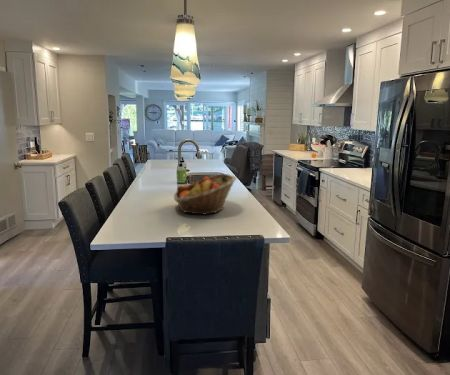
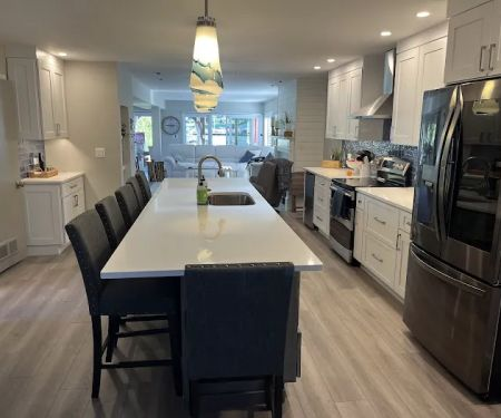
- fruit basket [173,173,237,216]
